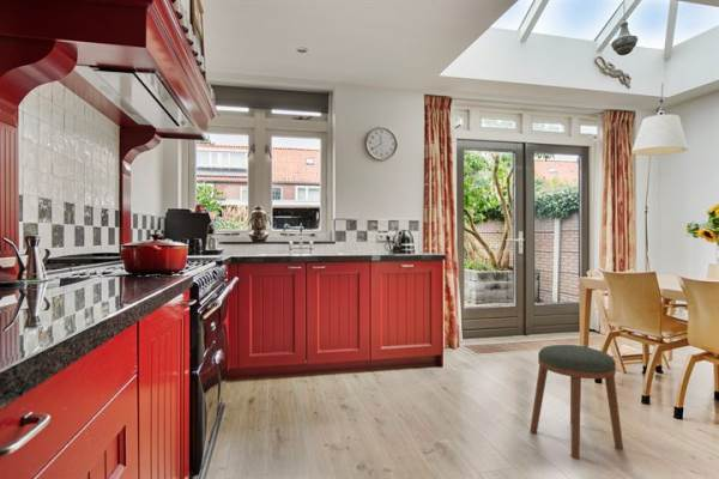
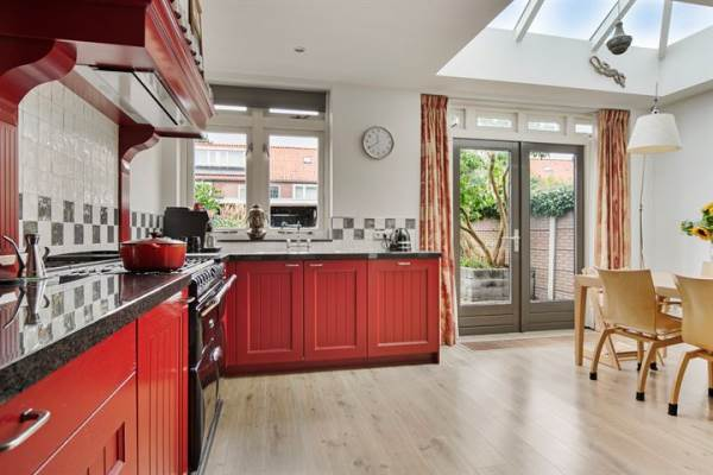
- stool [528,344,624,460]
